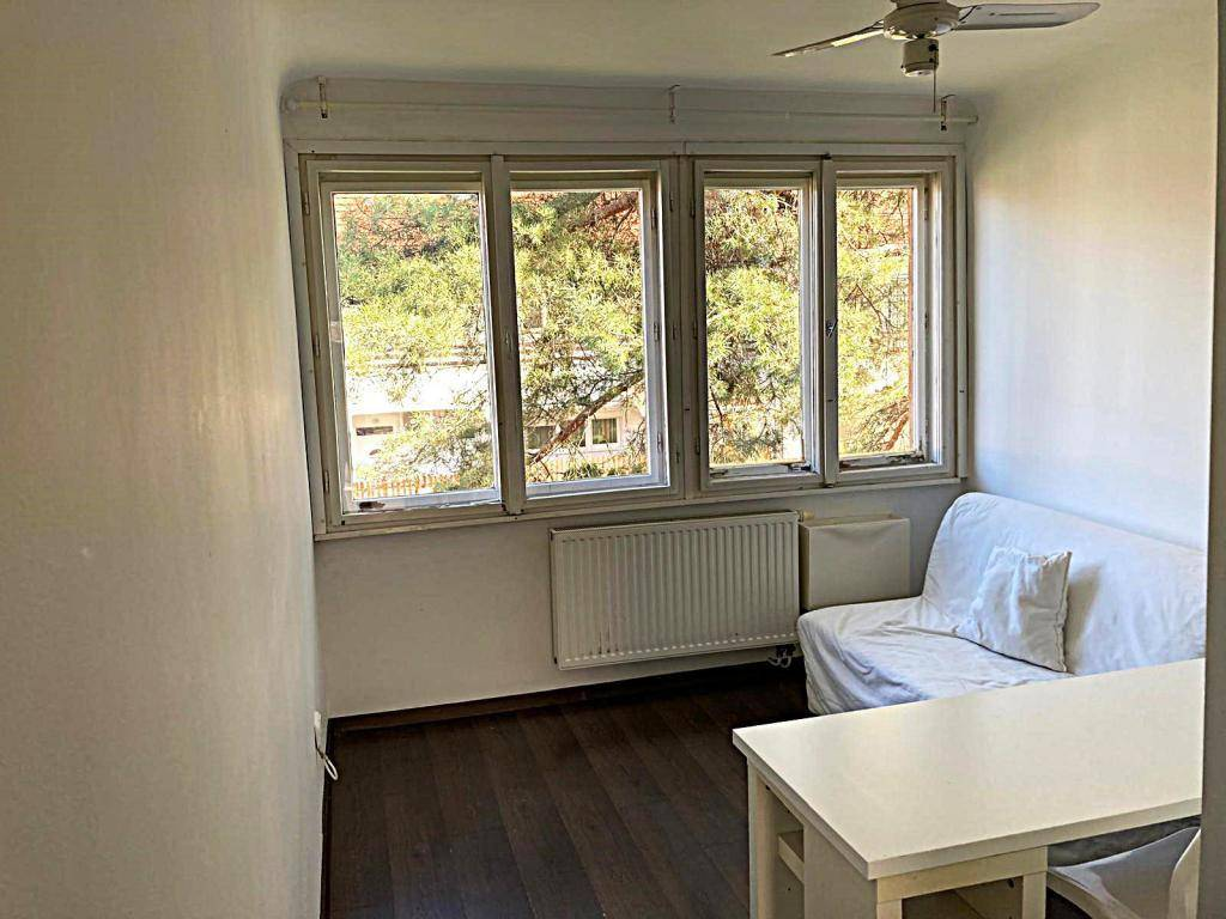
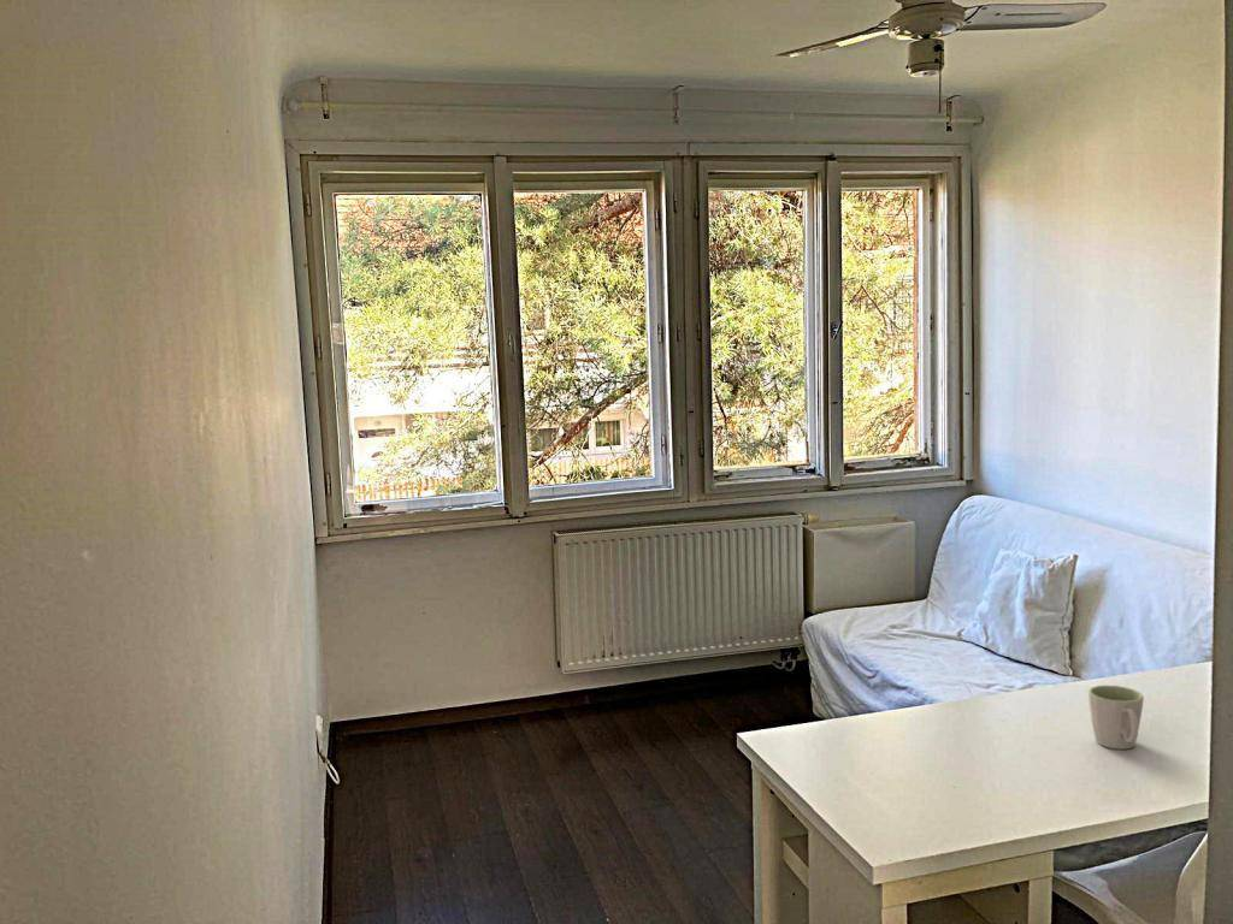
+ mug [1087,685,1145,751]
